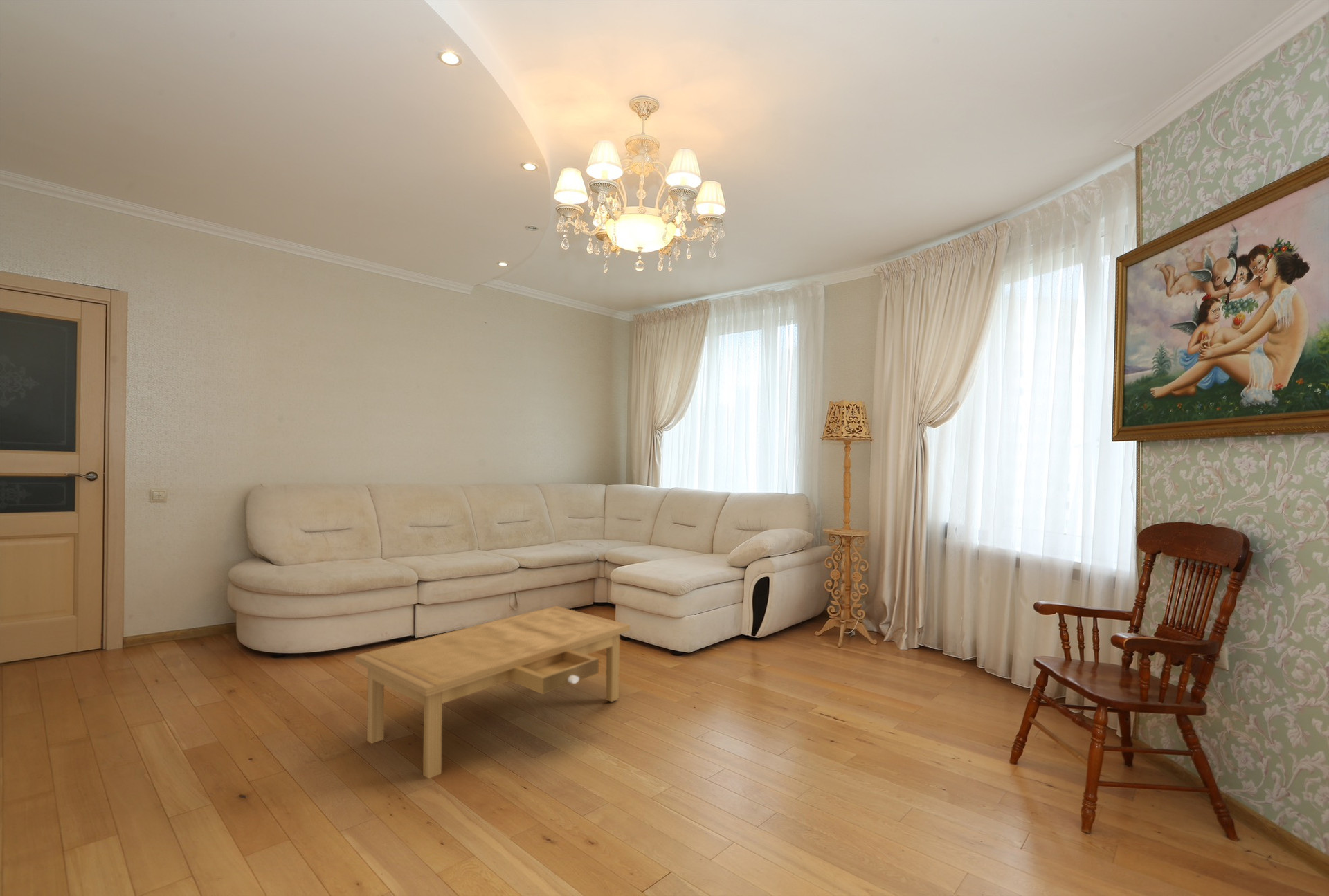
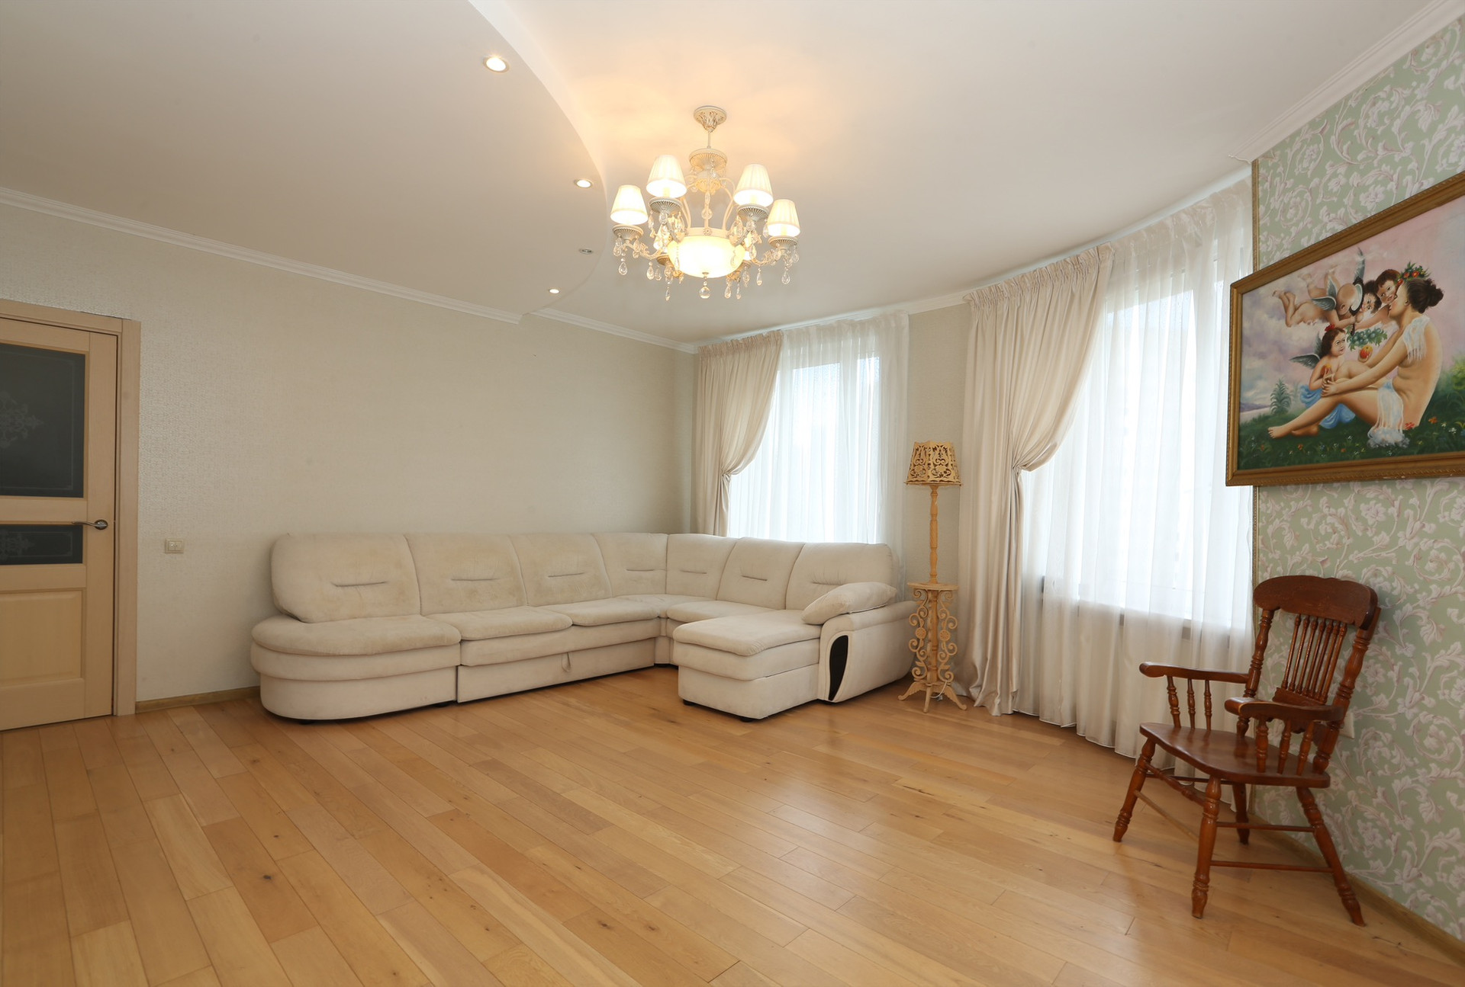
- coffee table [354,605,631,779]
